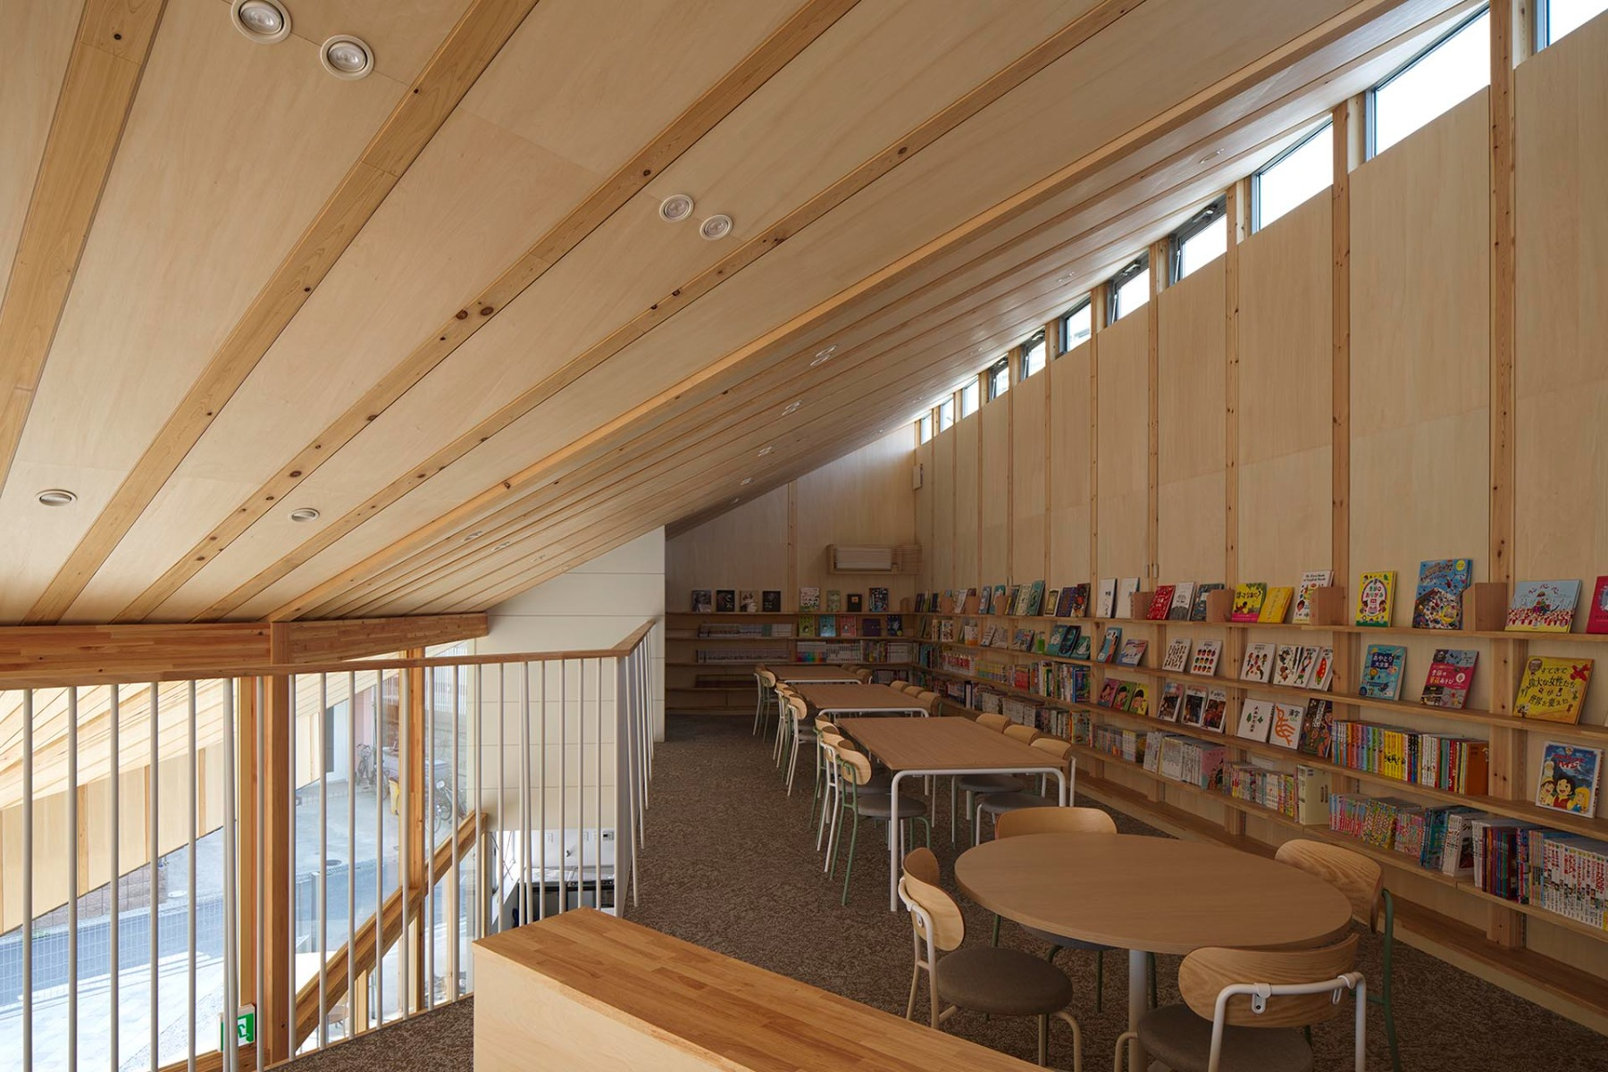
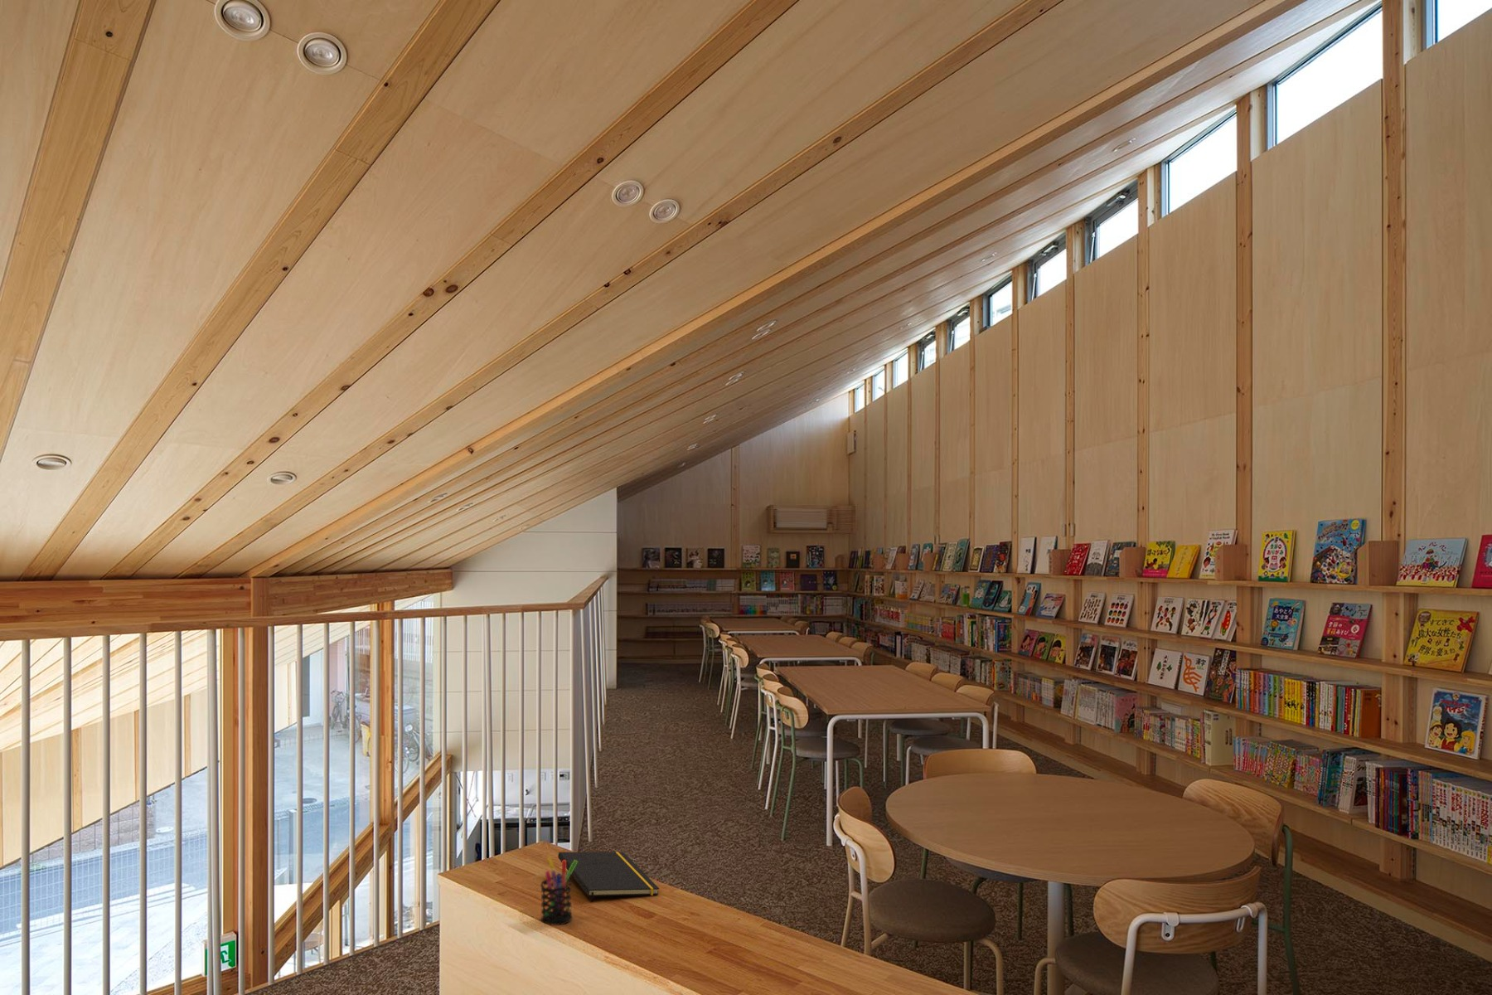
+ notepad [557,851,659,903]
+ pen holder [540,855,577,926]
